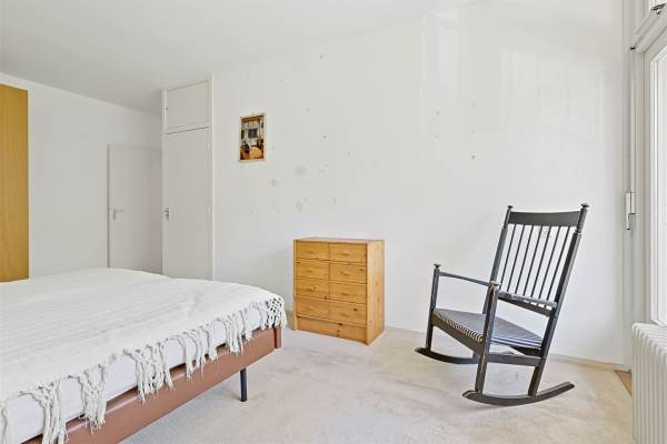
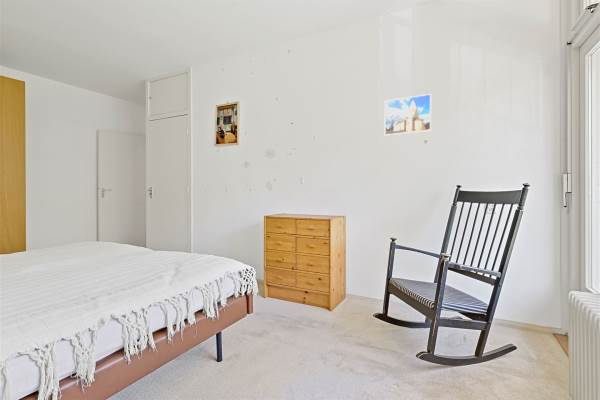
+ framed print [384,93,432,137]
